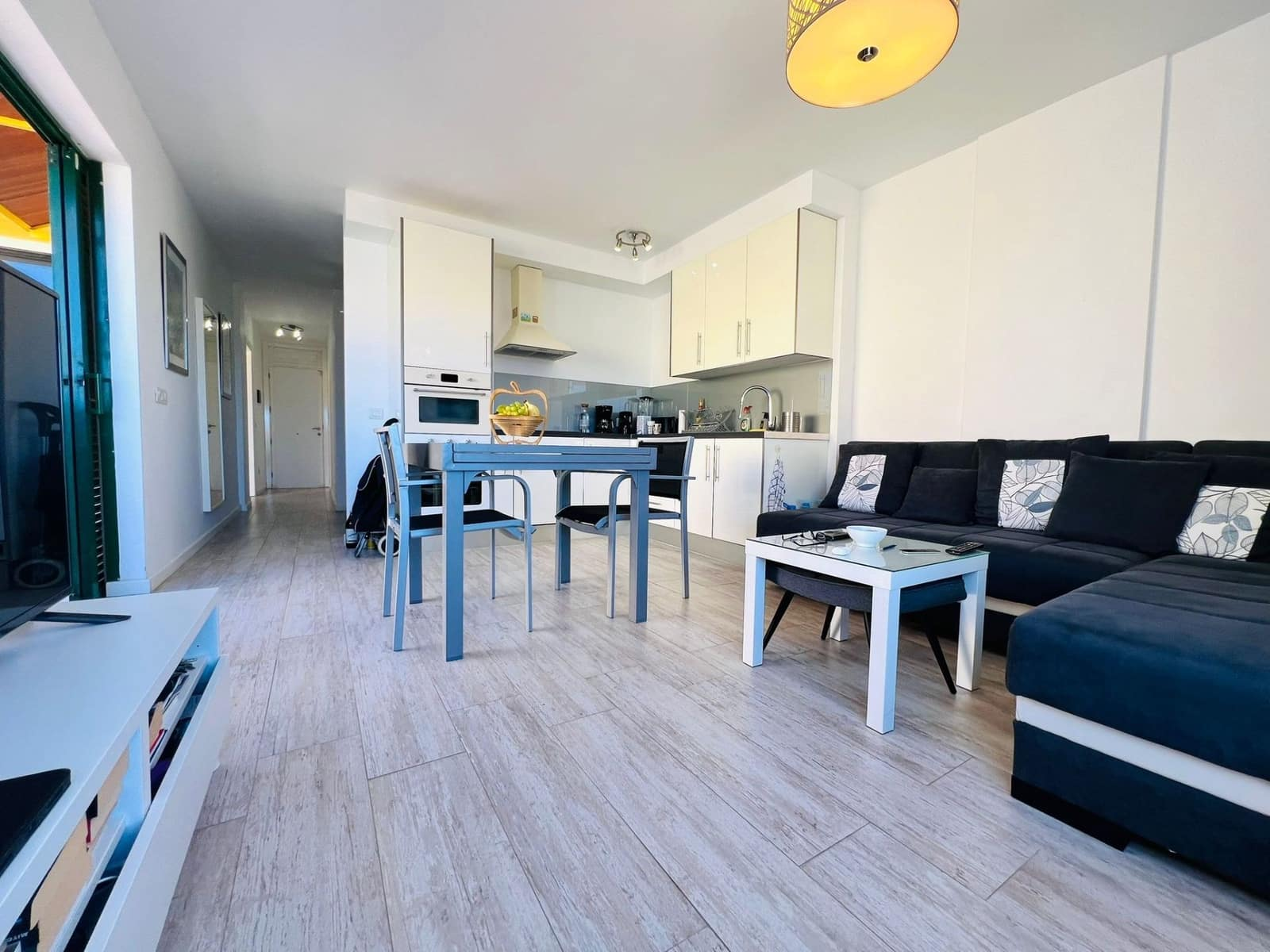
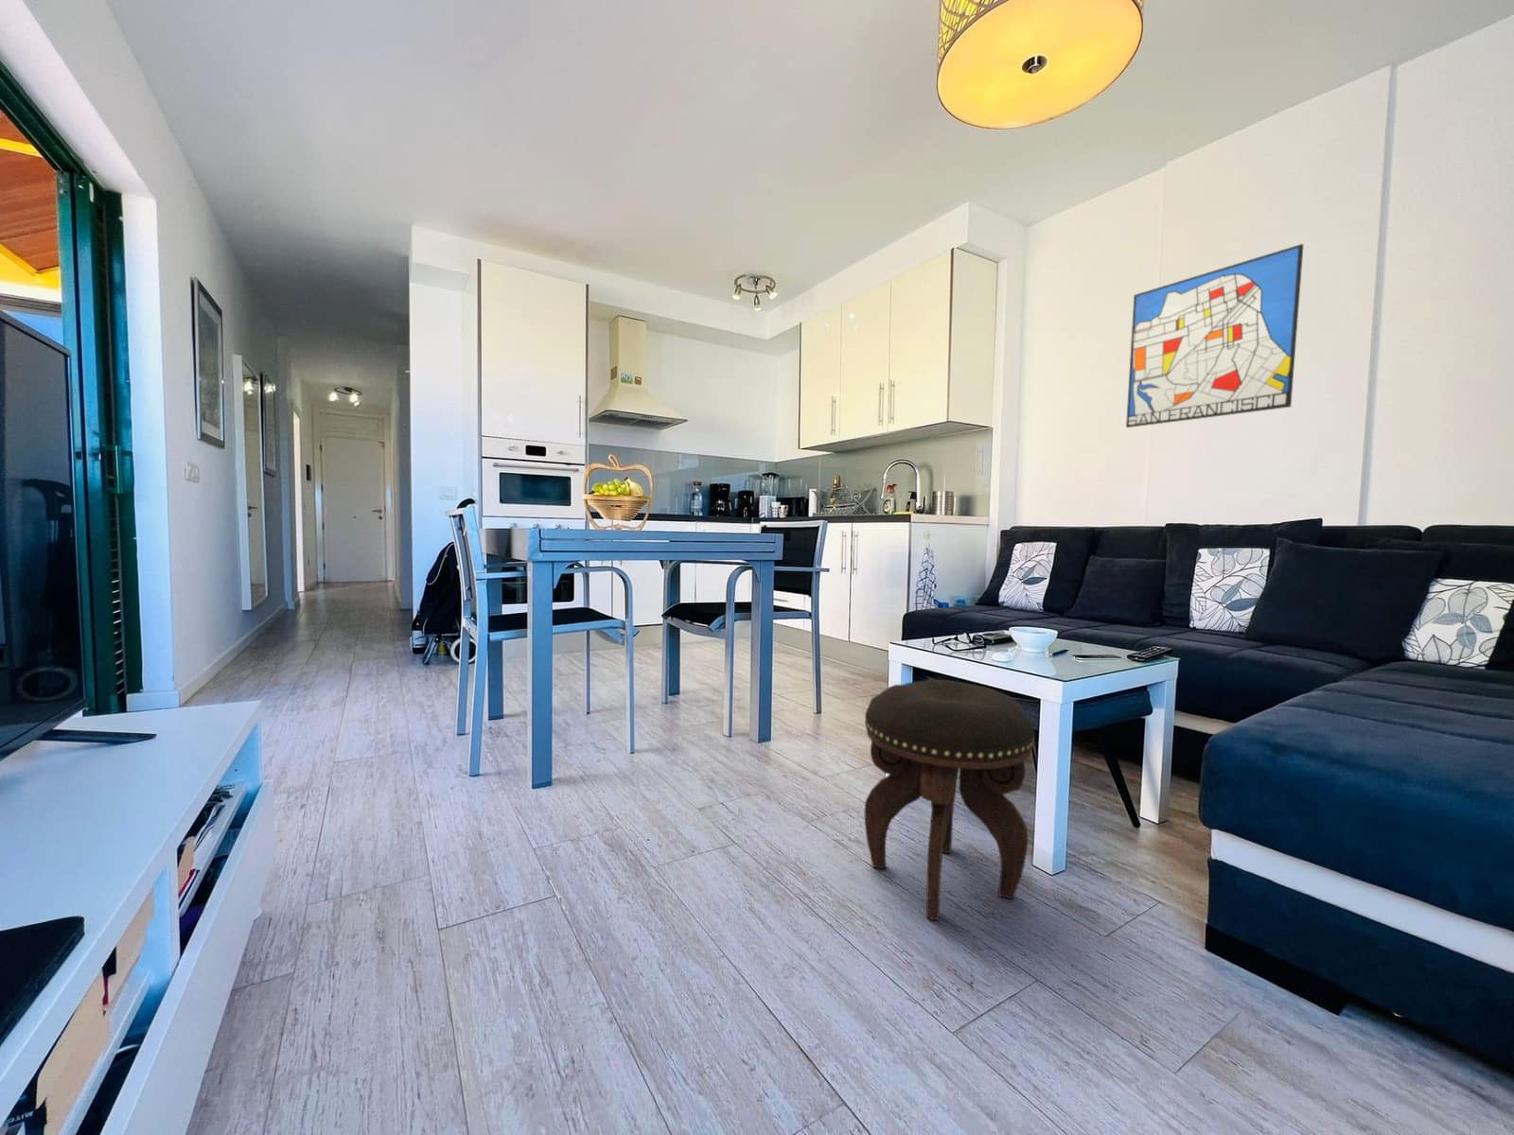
+ wall art [1125,243,1304,428]
+ footstool [864,680,1036,922]
